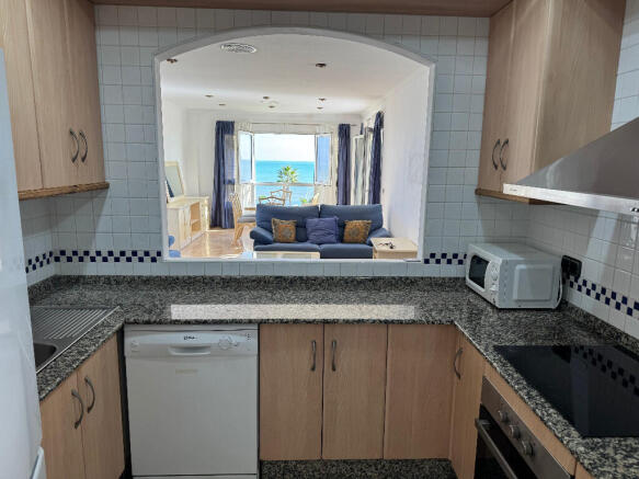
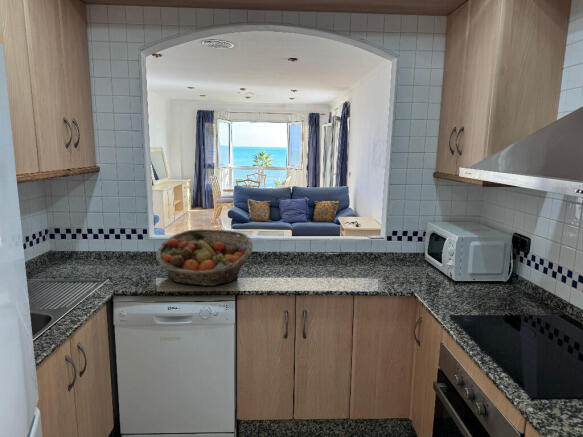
+ fruit basket [155,228,254,287]
